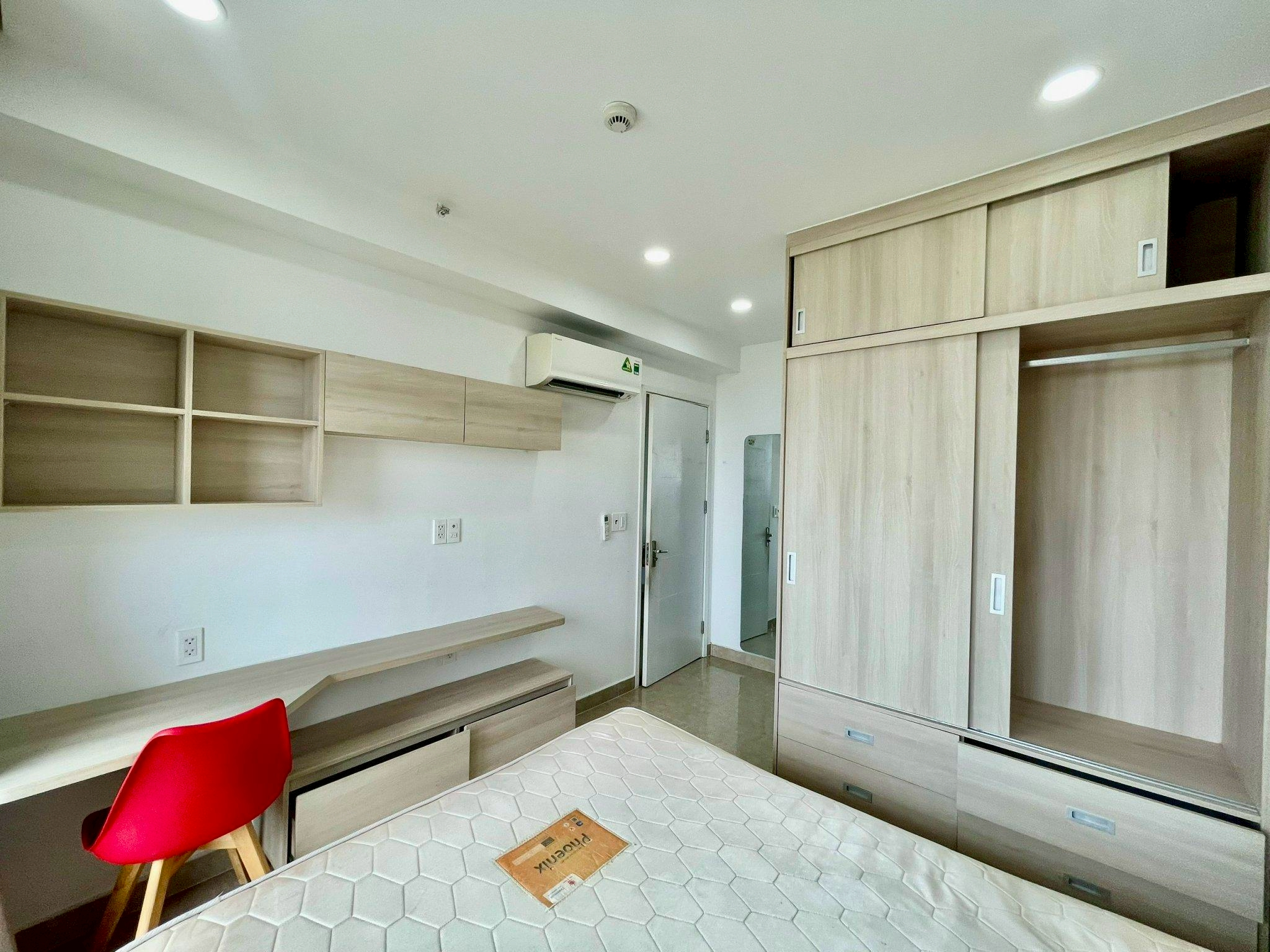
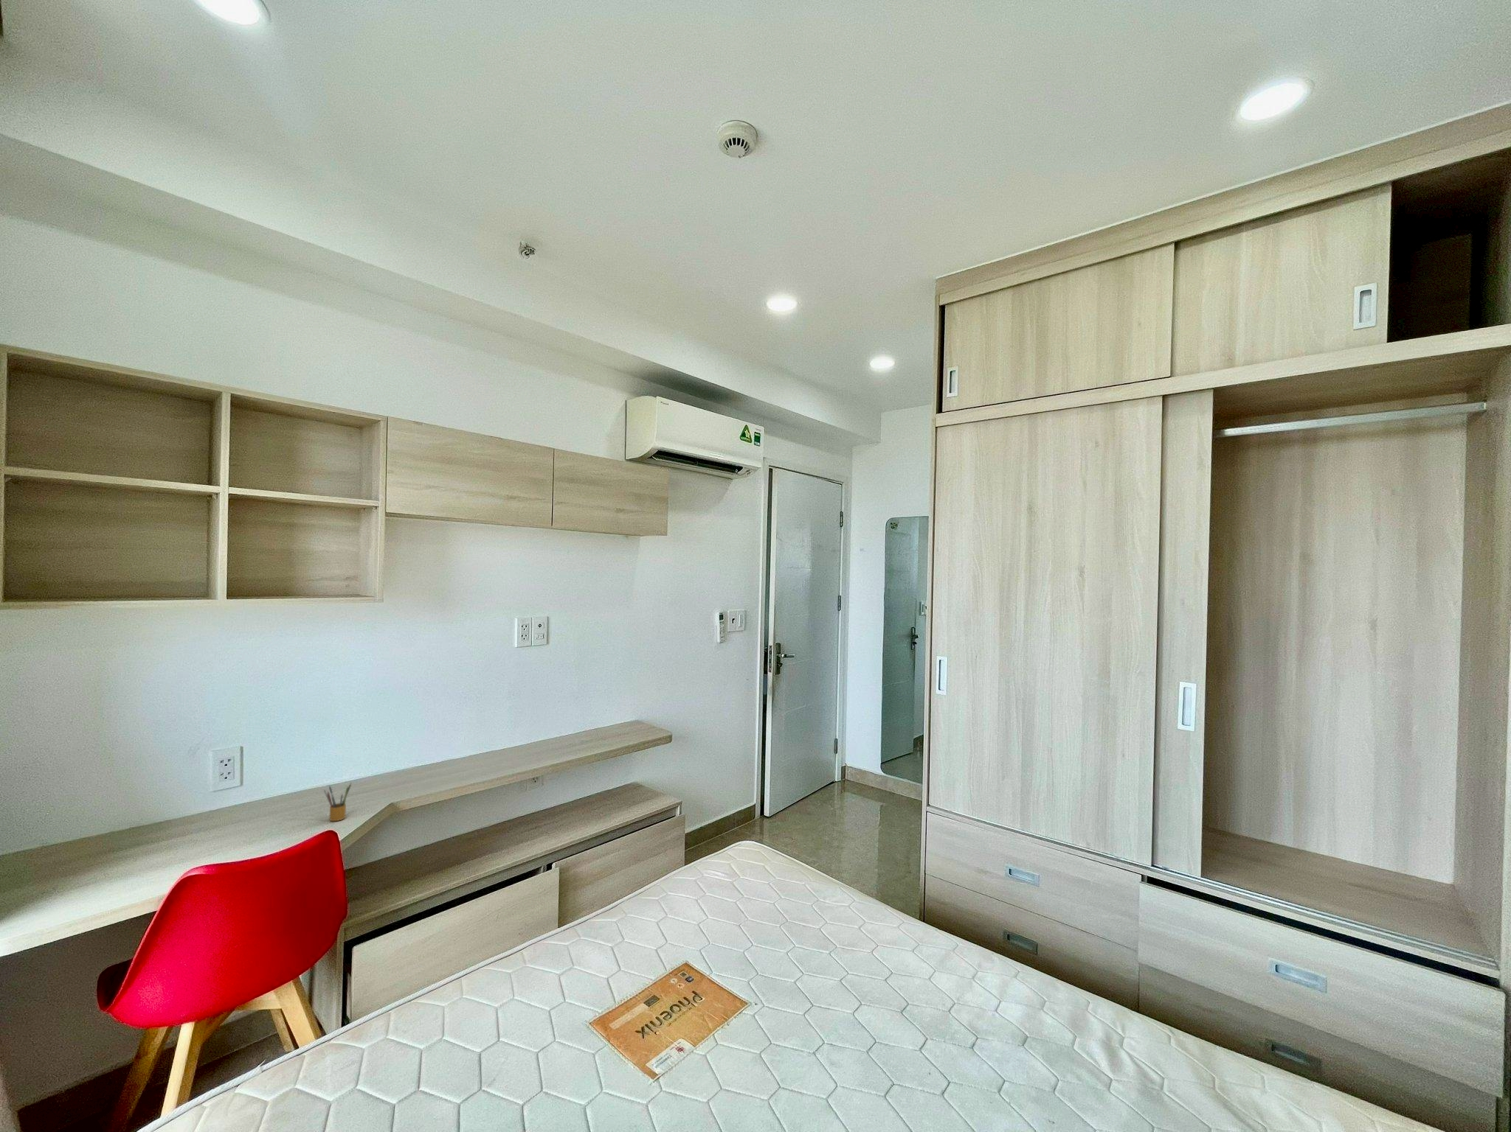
+ pencil box [324,782,352,822]
